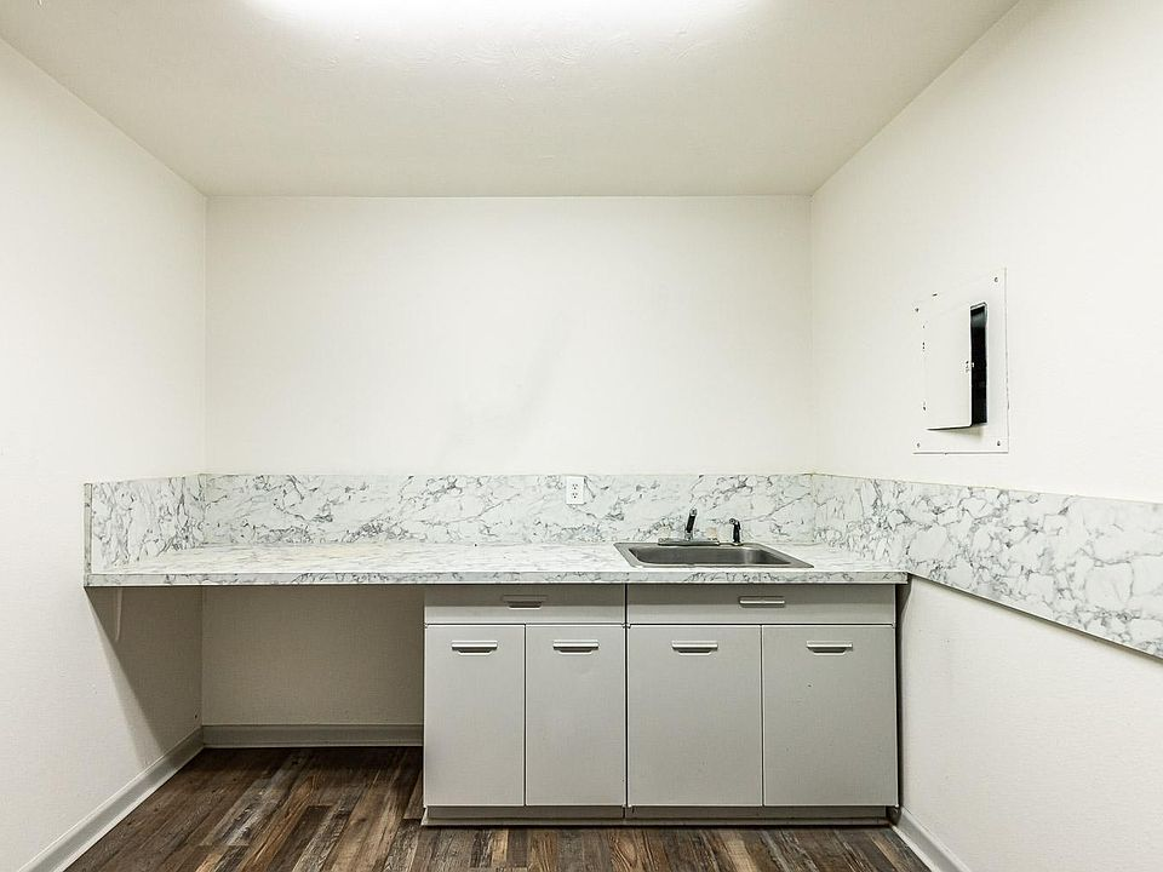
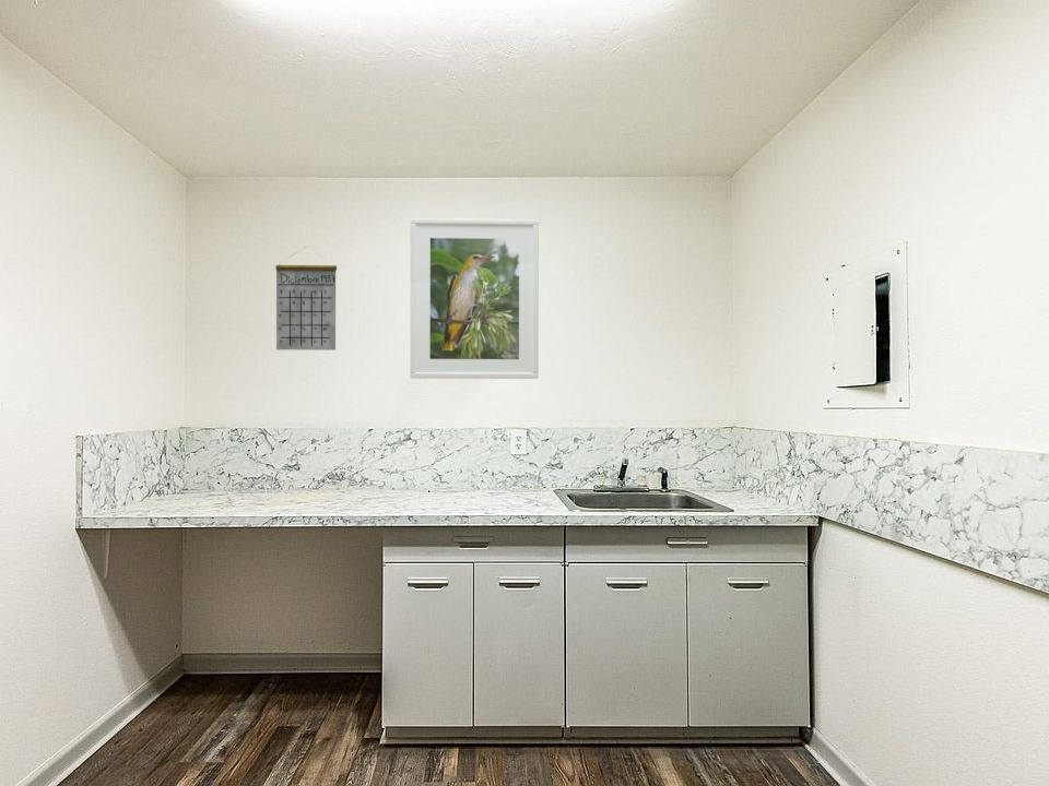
+ calendar [274,245,338,352]
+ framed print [410,217,540,380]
